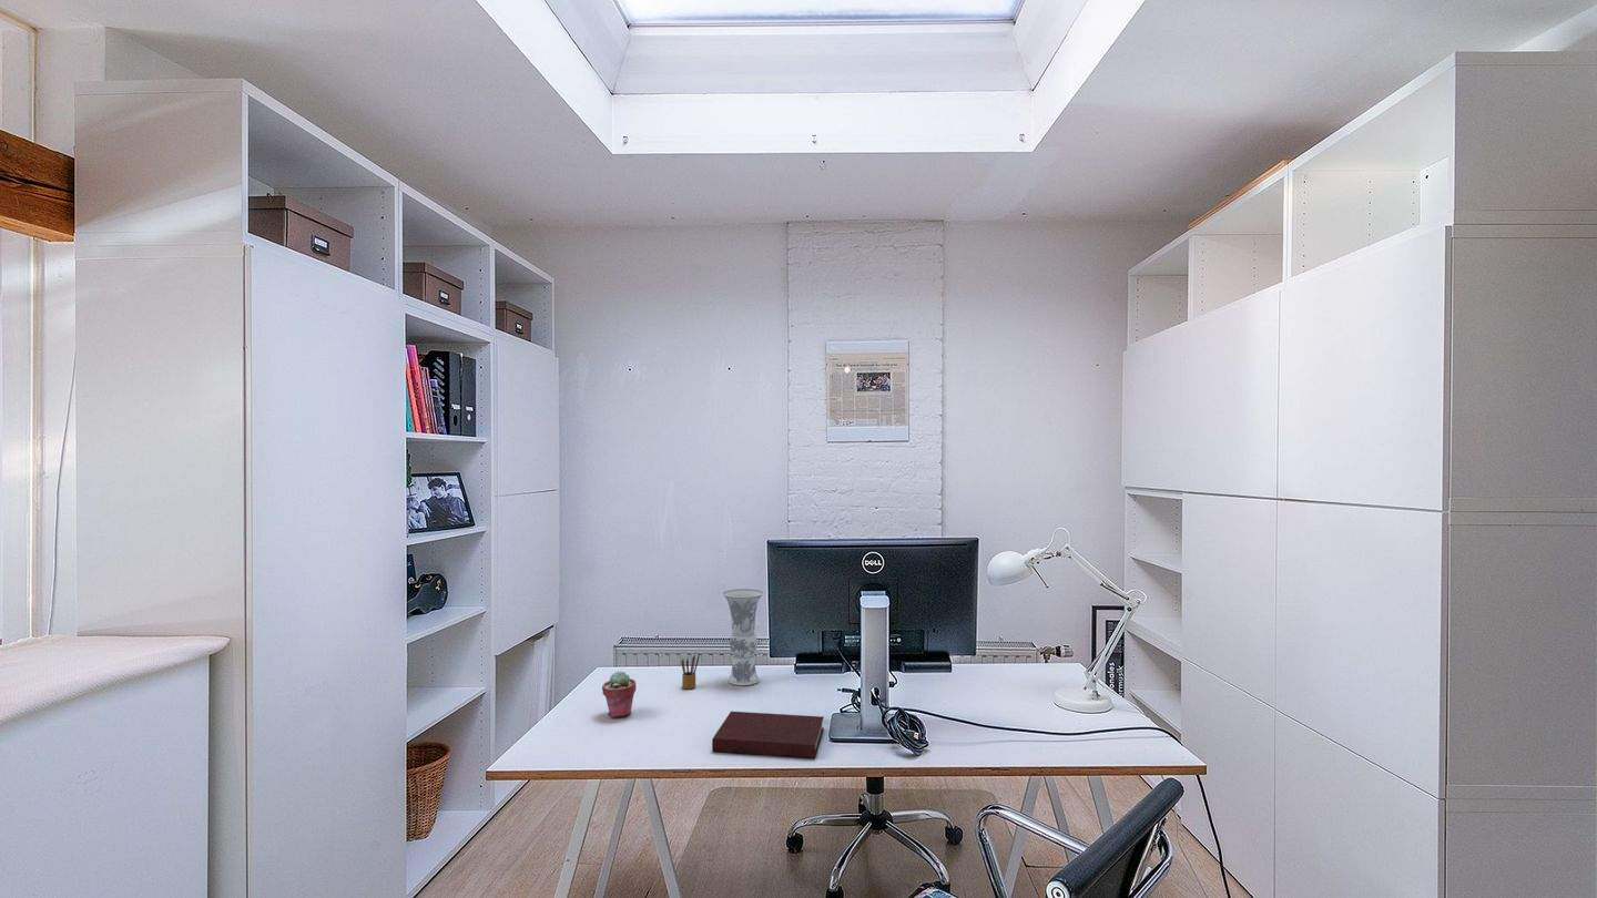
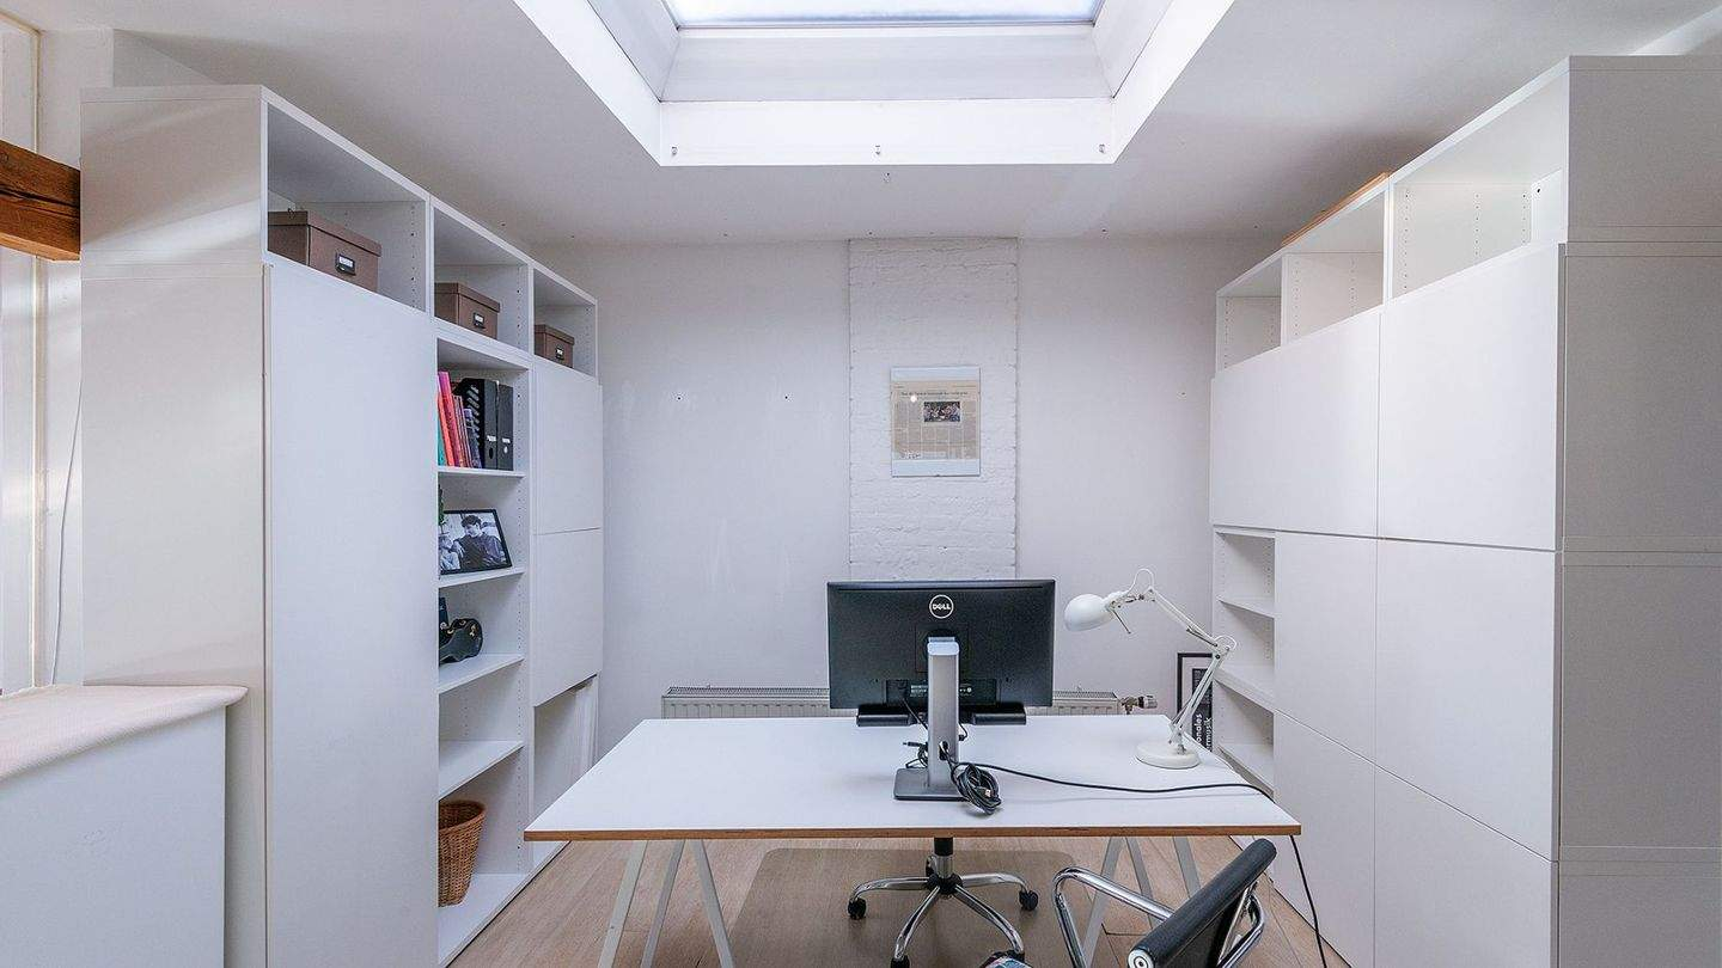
- pencil box [680,653,701,690]
- potted succulent [601,670,637,718]
- notebook [711,711,825,759]
- vase [721,588,765,686]
